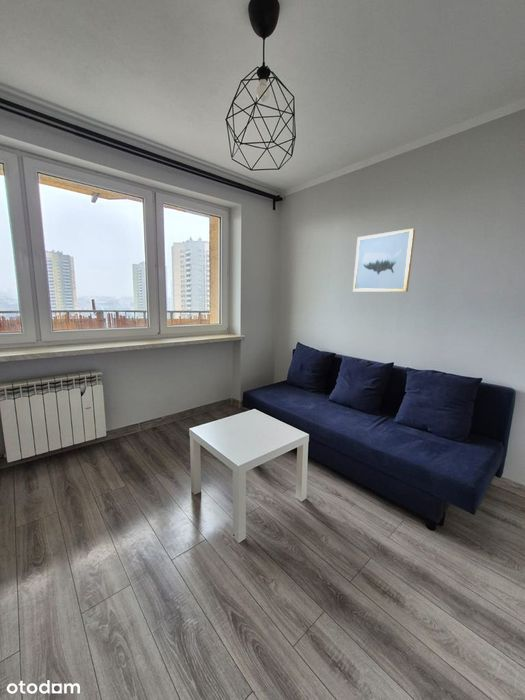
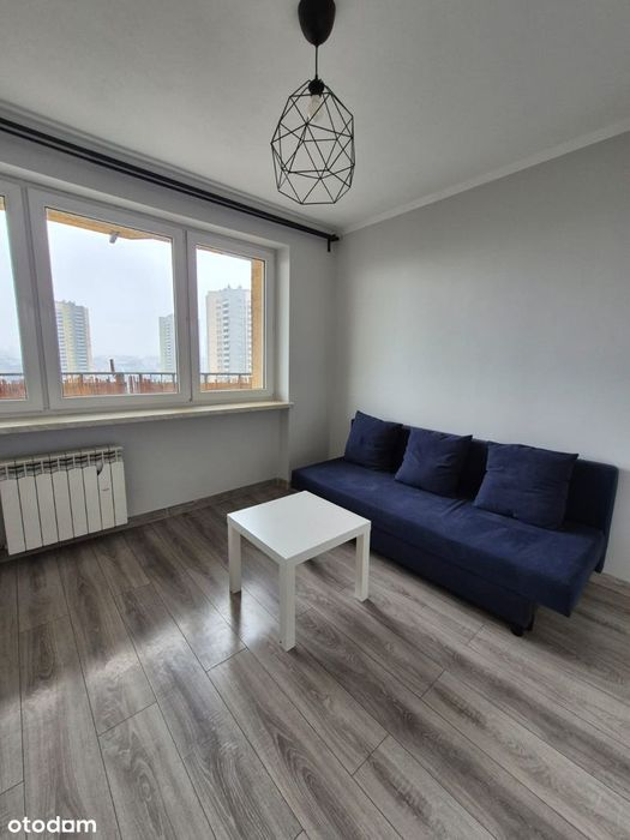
- wall art [352,227,416,293]
